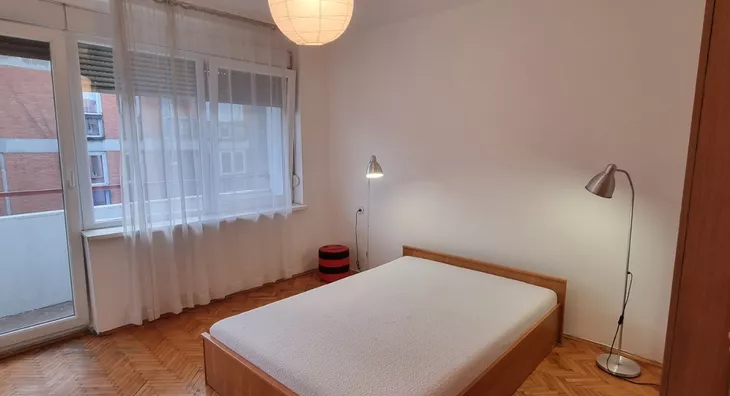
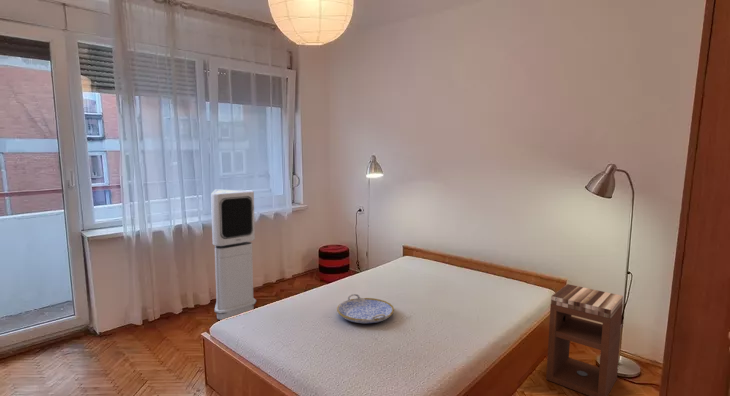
+ serving tray [336,293,395,324]
+ air purifier [210,189,257,321]
+ nightstand [545,283,624,396]
